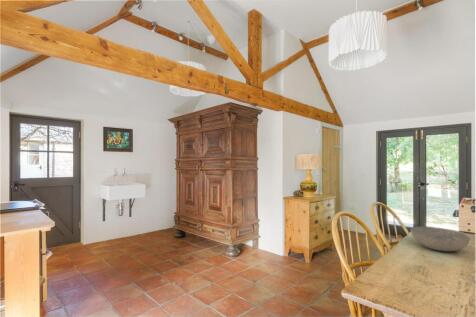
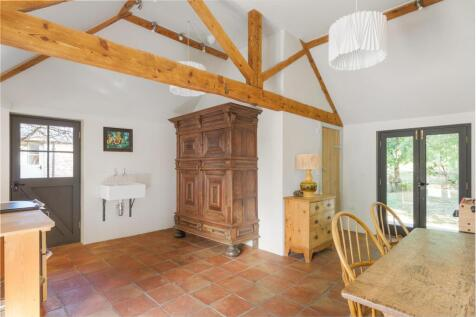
- bowl [409,226,471,252]
